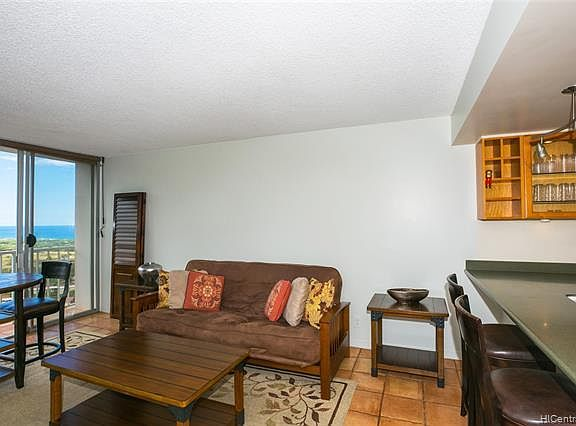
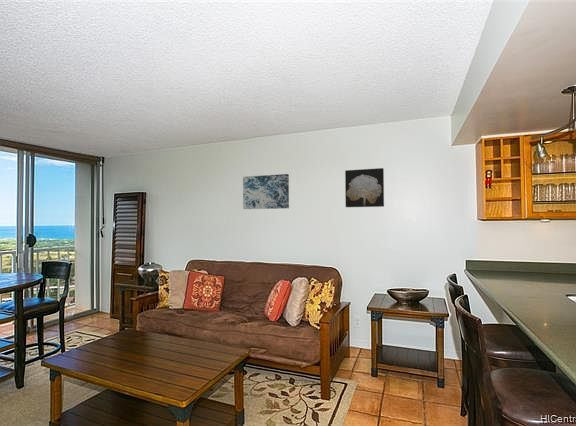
+ wall art [242,173,290,210]
+ wall art [344,167,385,208]
